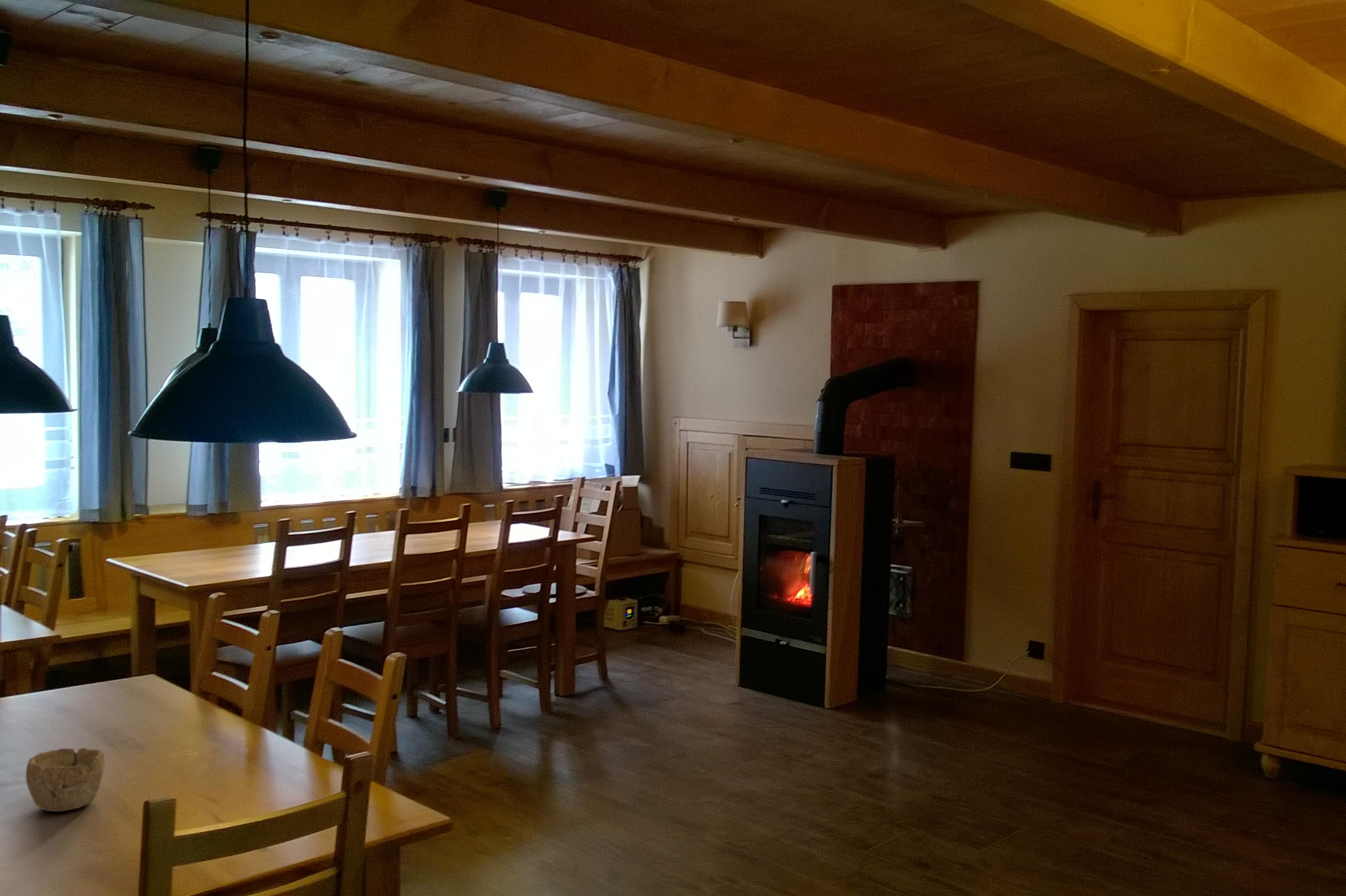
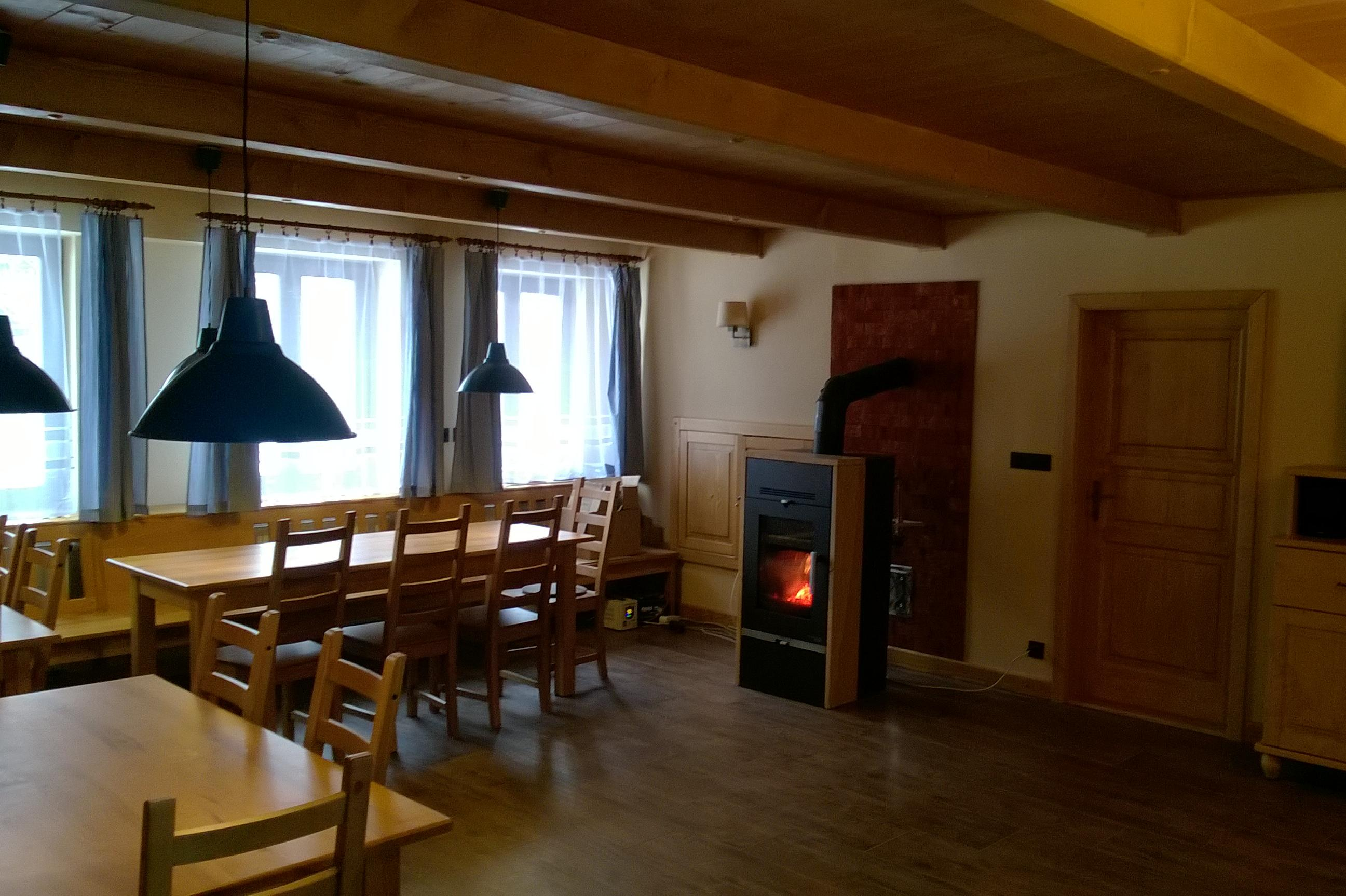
- bowl [25,748,105,812]
